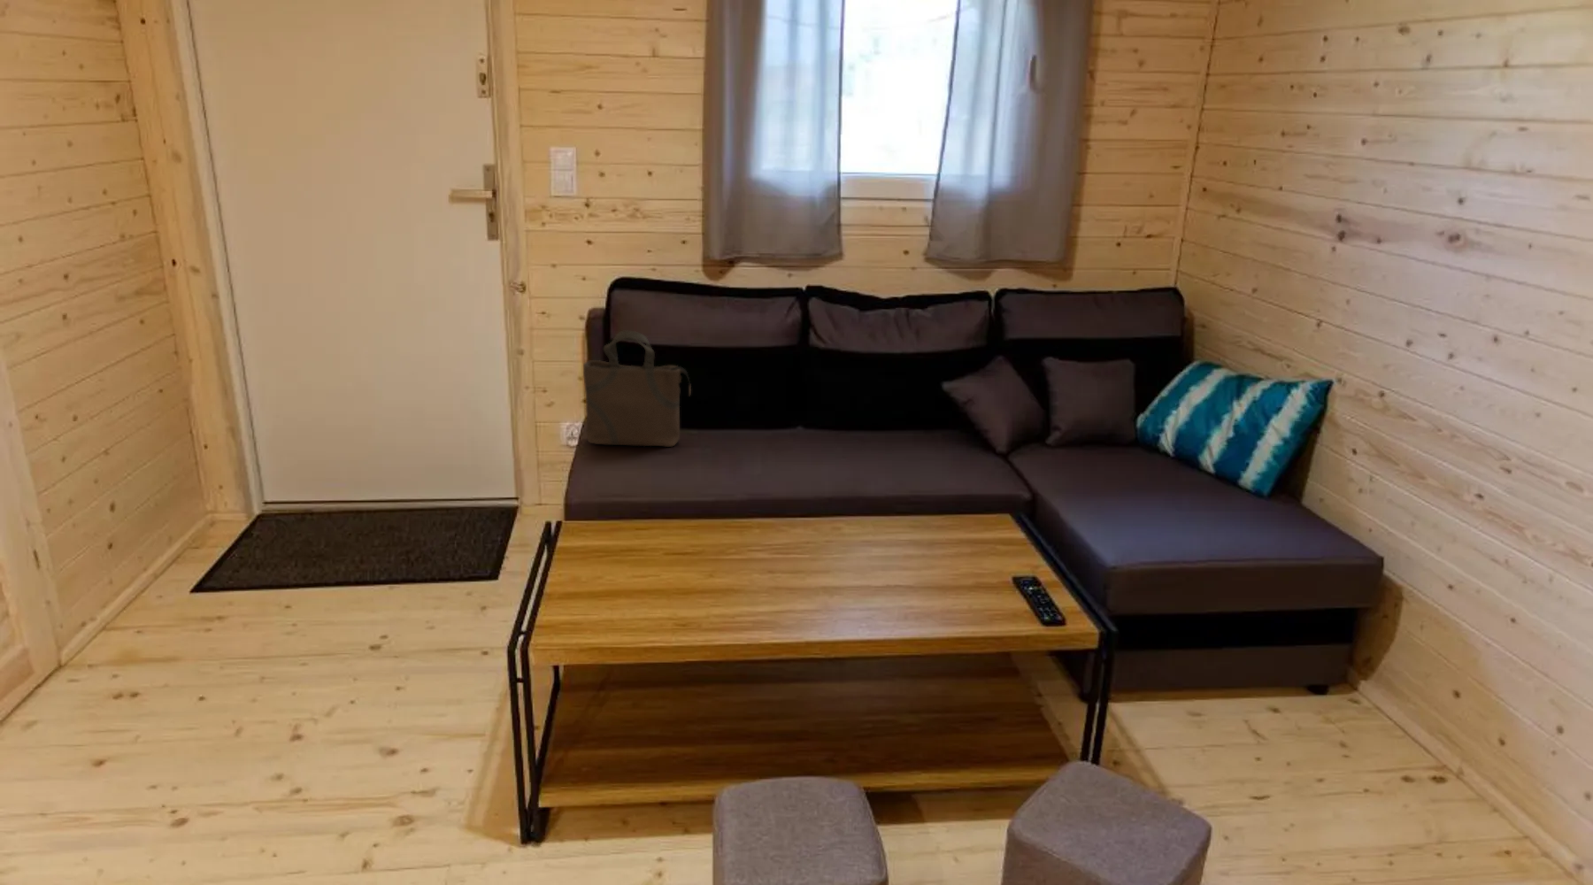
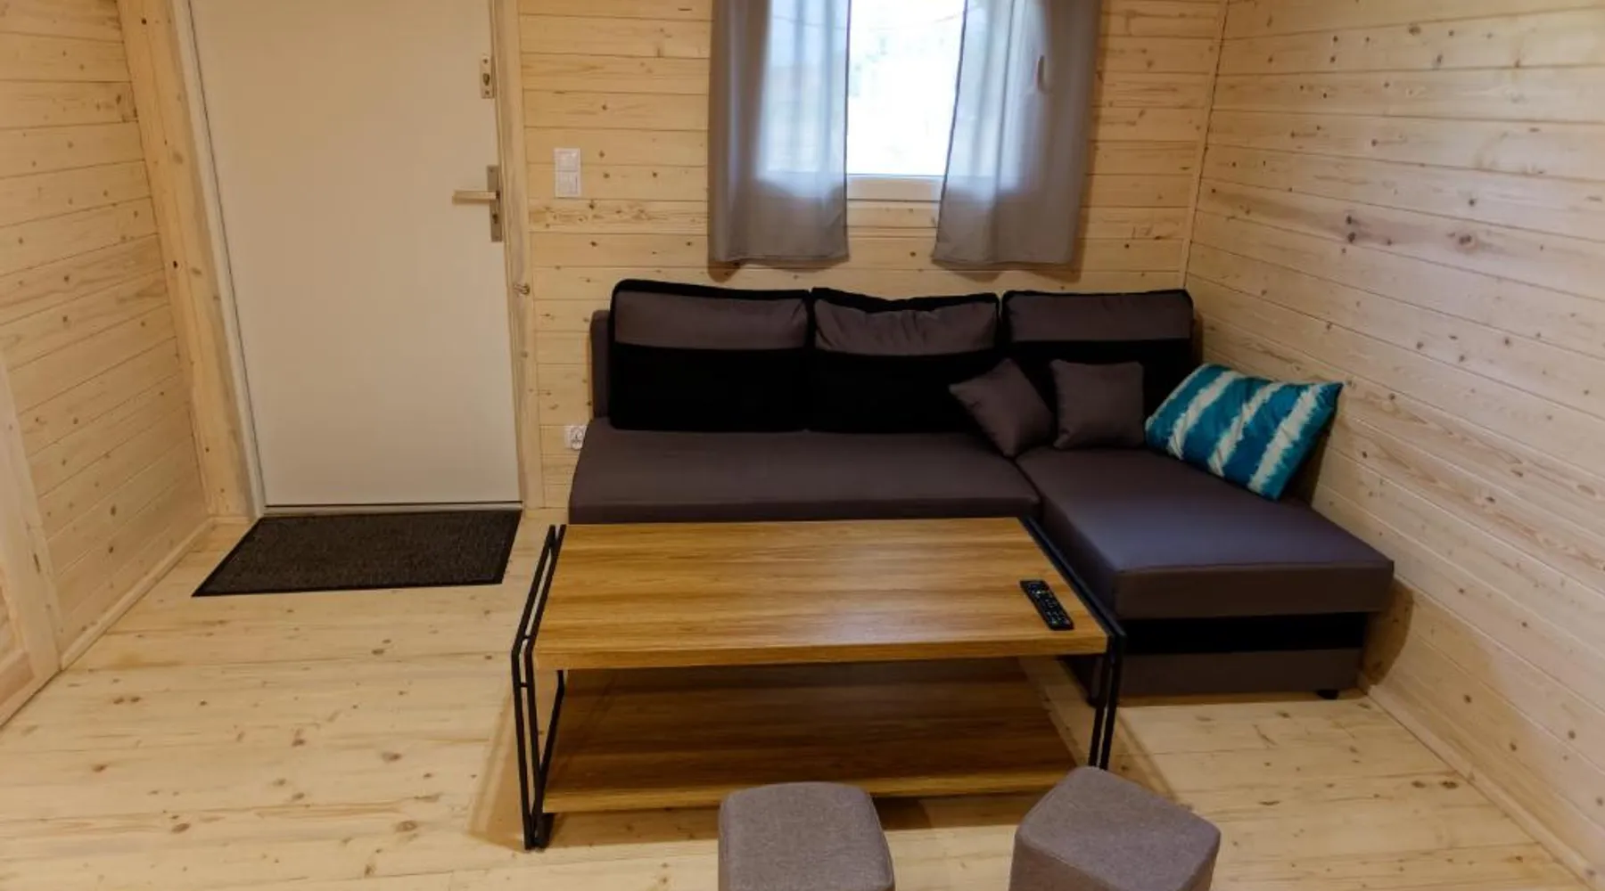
- tote bag [582,329,692,448]
